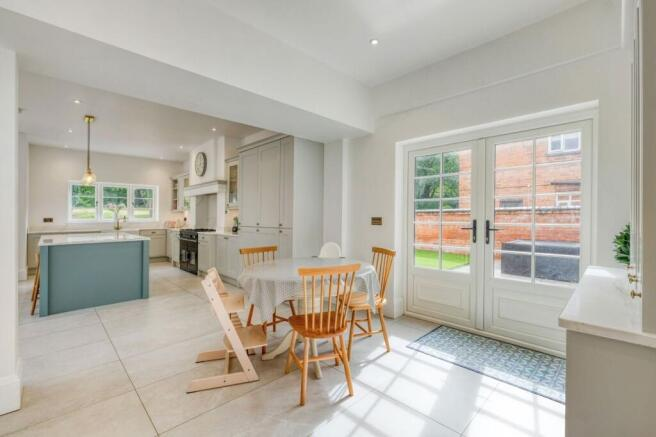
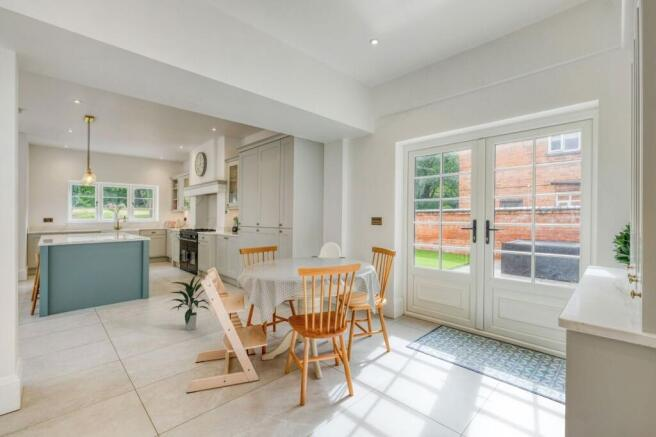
+ indoor plant [169,275,211,331]
